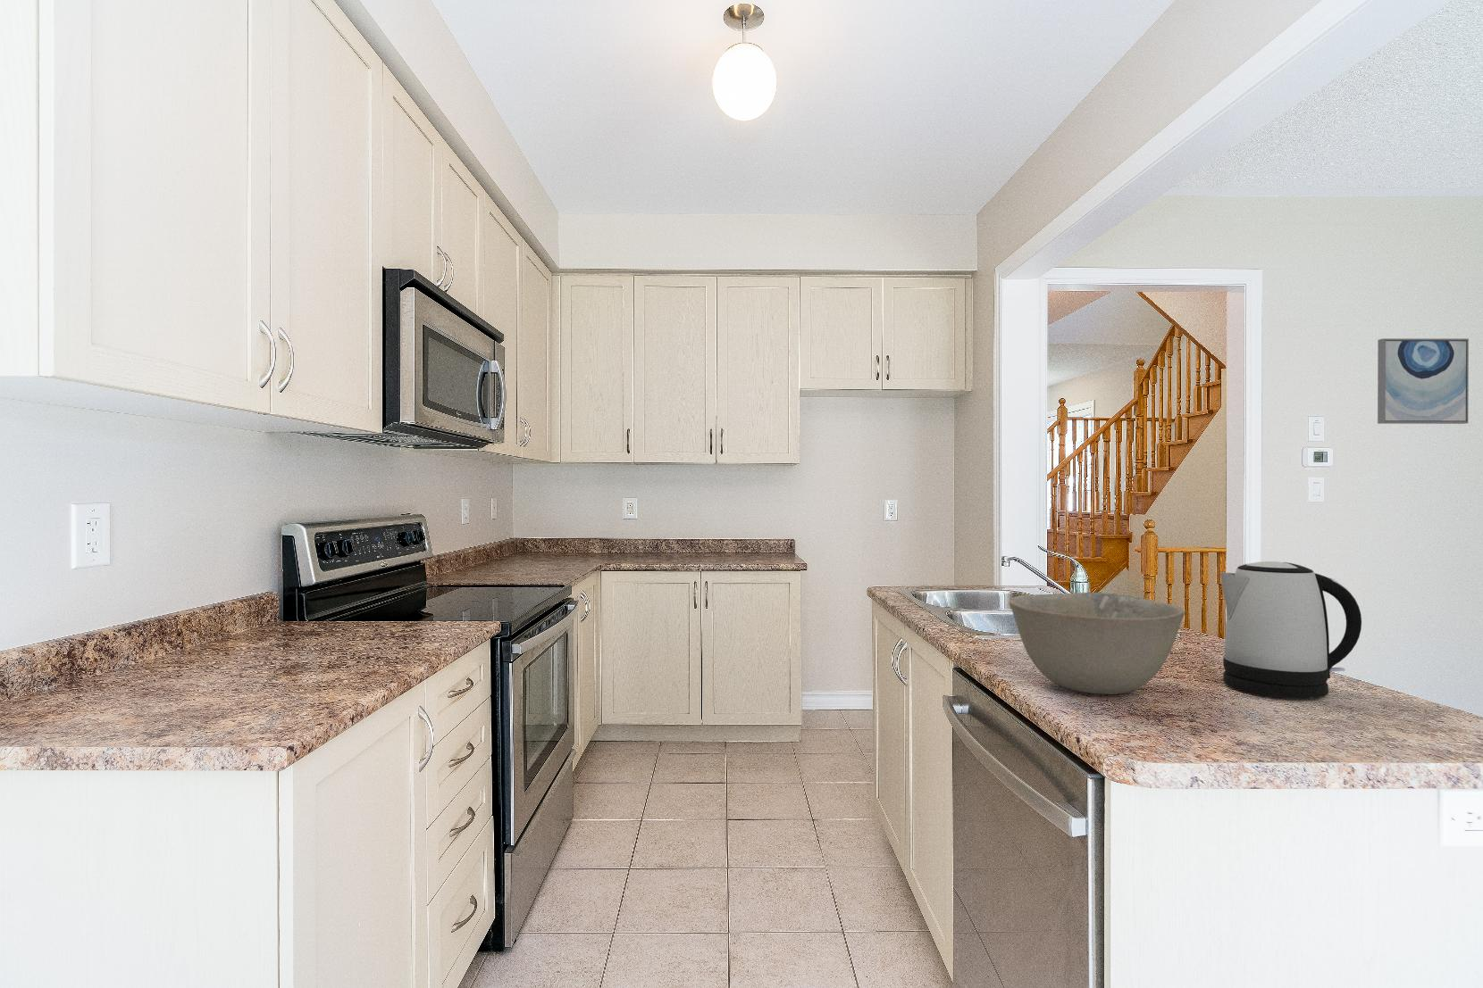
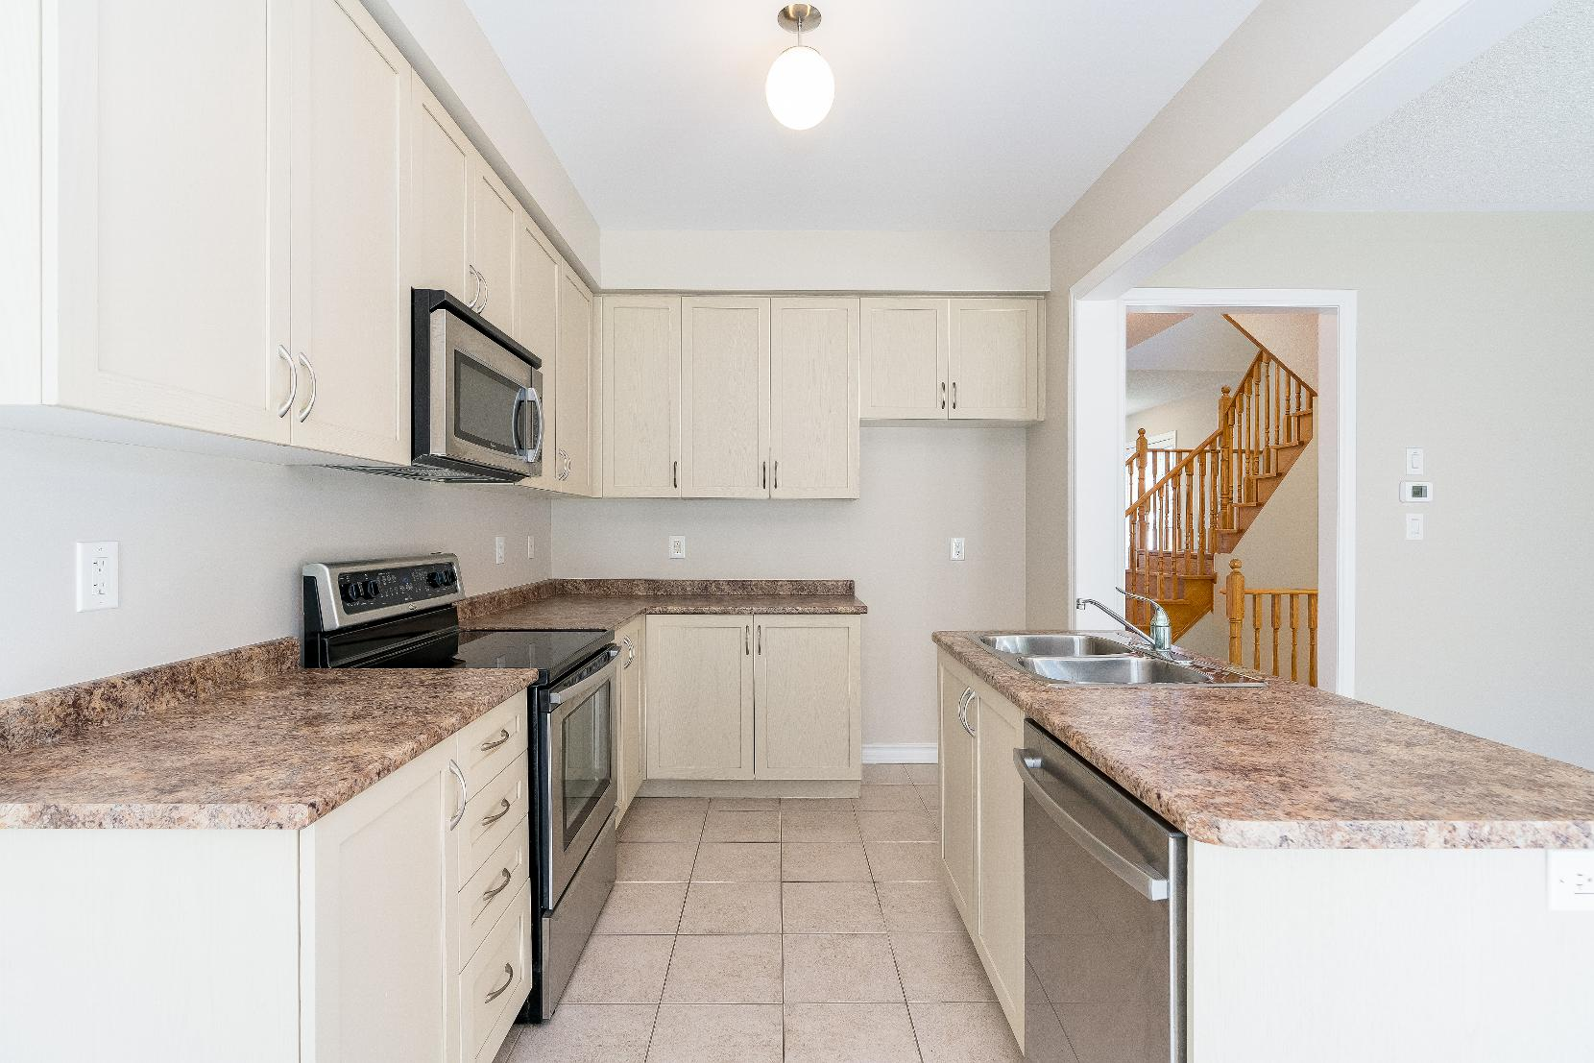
- kettle [1219,560,1363,700]
- bowl [1009,592,1185,696]
- wall art [1377,337,1470,425]
